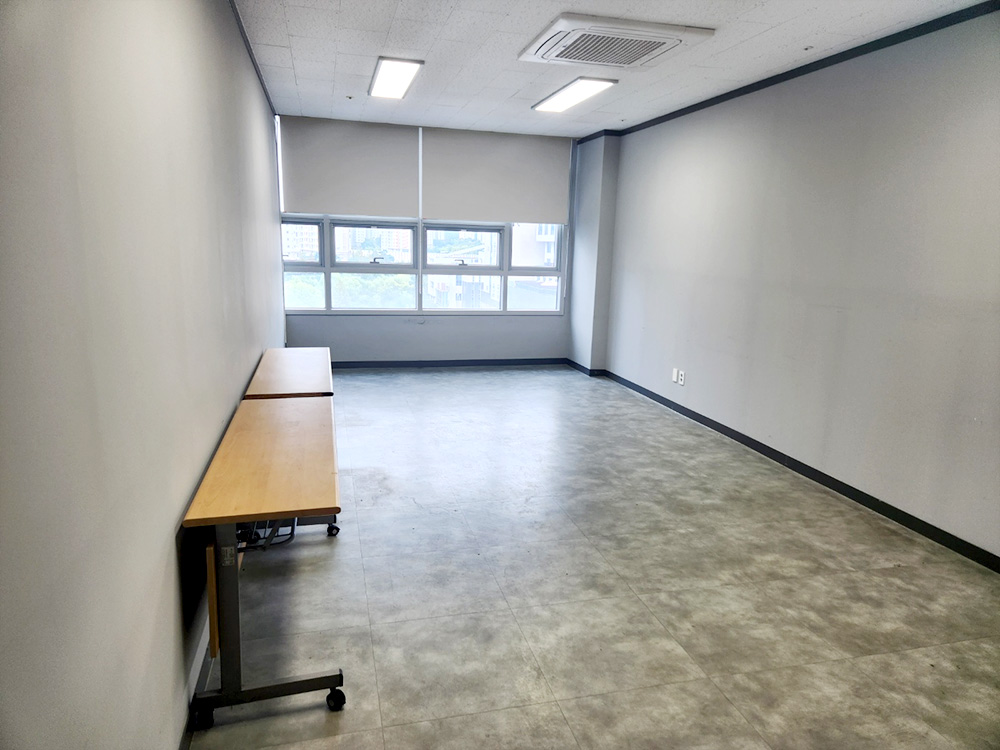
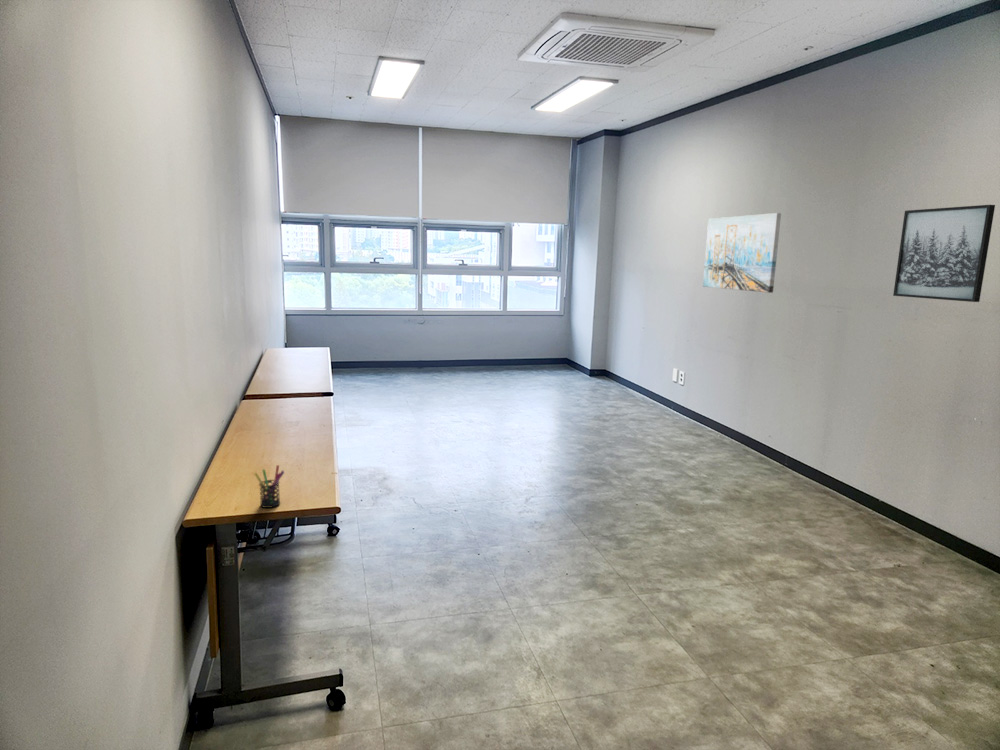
+ wall art [892,204,996,303]
+ wall art [702,212,782,294]
+ pen holder [254,464,285,509]
